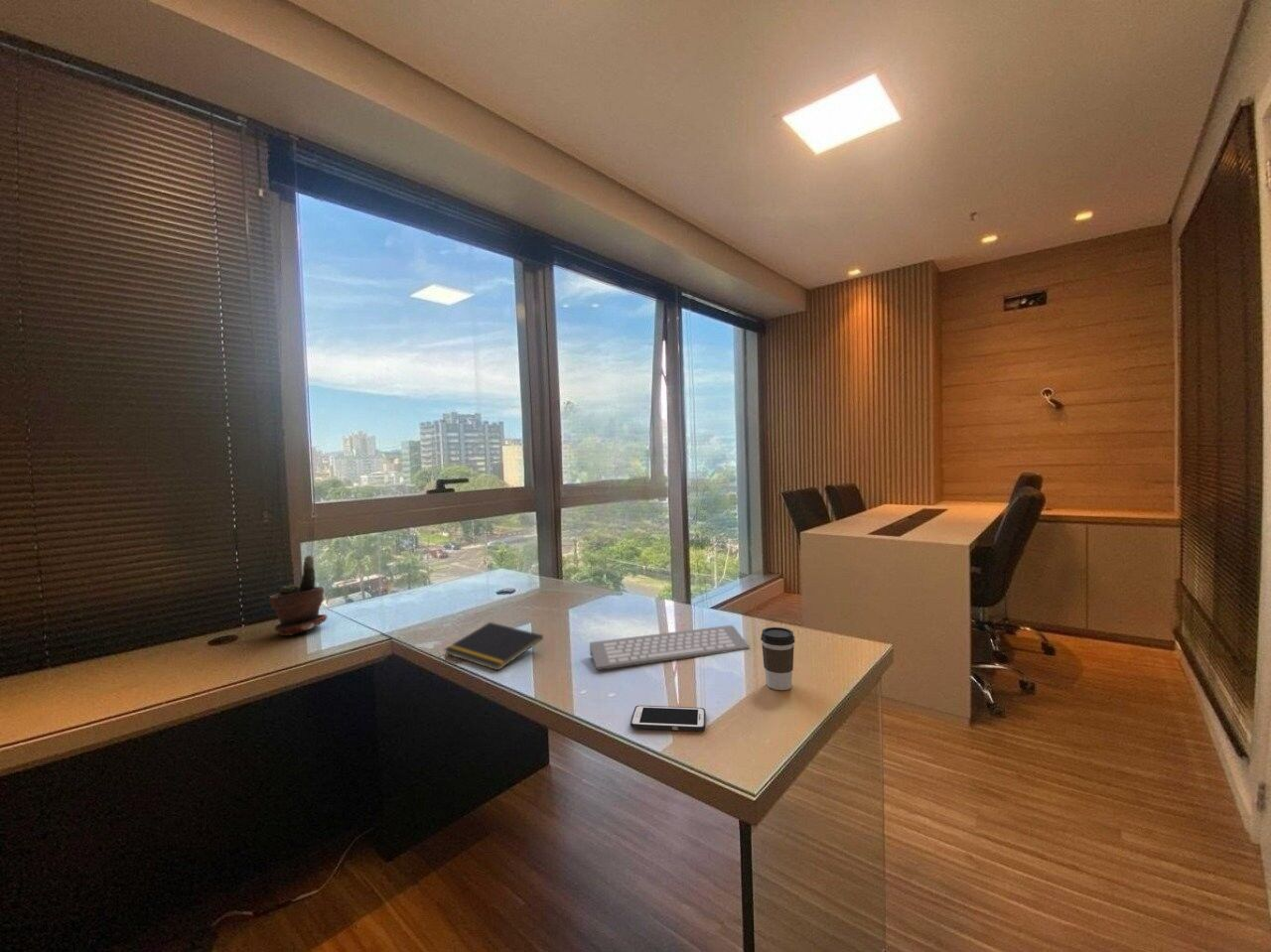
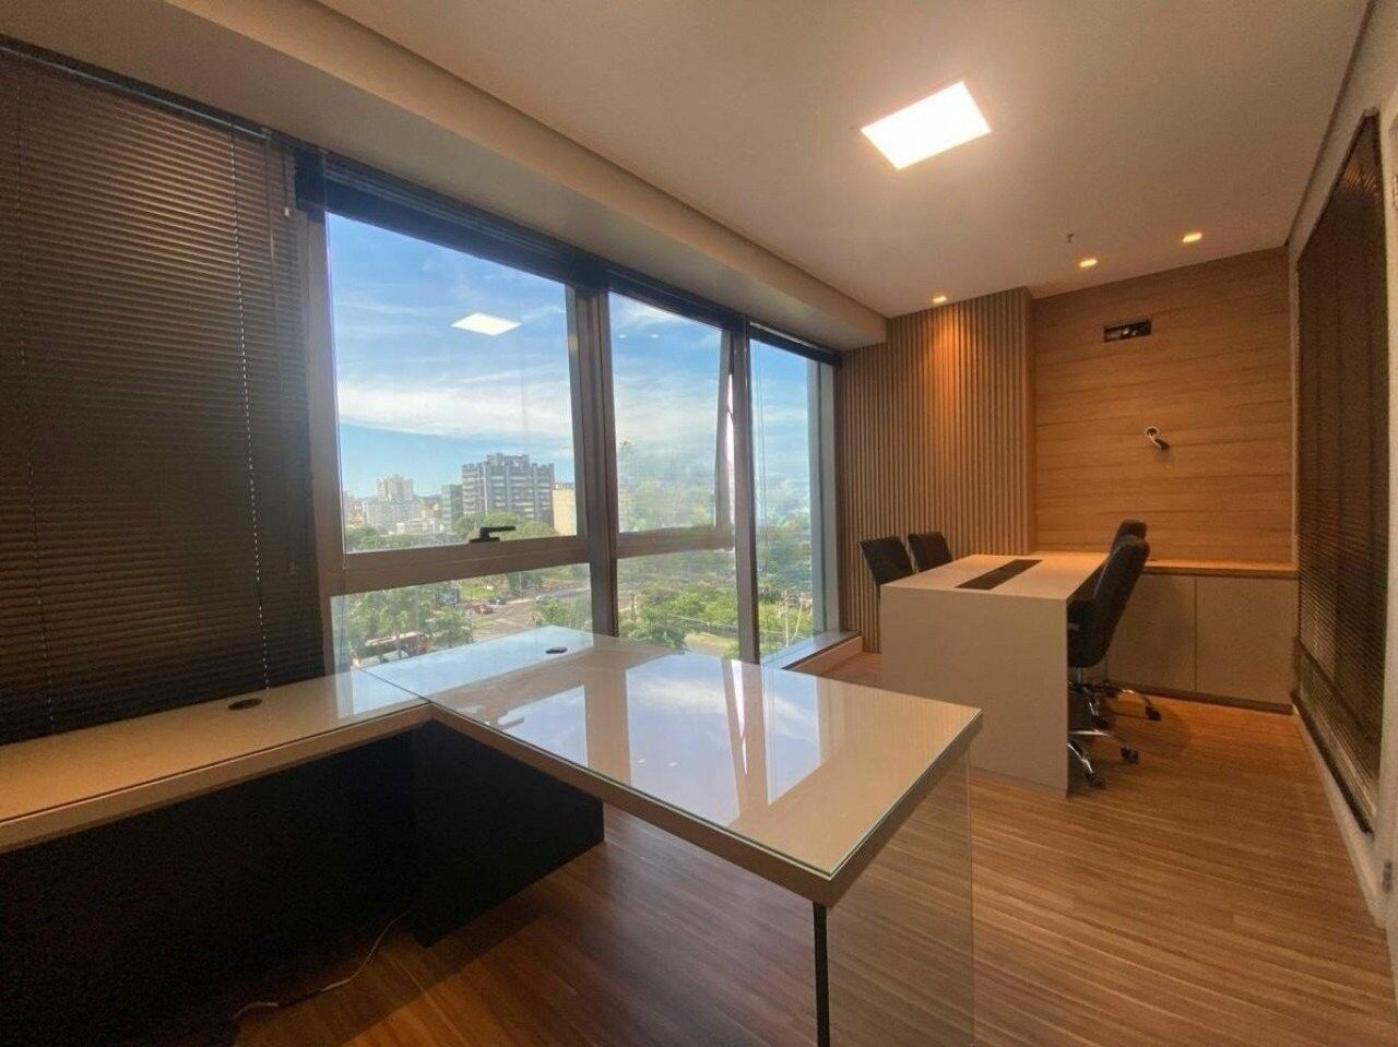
- notepad [444,621,544,672]
- coffee cup [760,626,795,691]
- potted plant [268,554,329,636]
- cell phone [630,705,707,732]
- computer keyboard [589,624,751,671]
